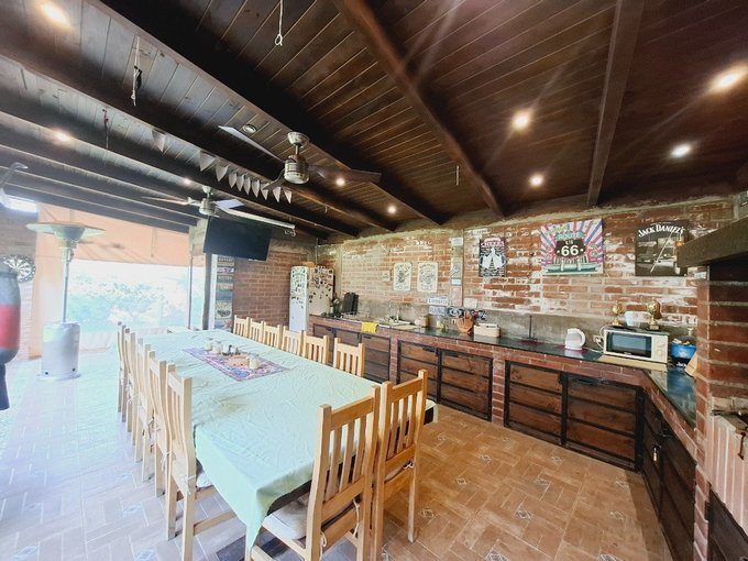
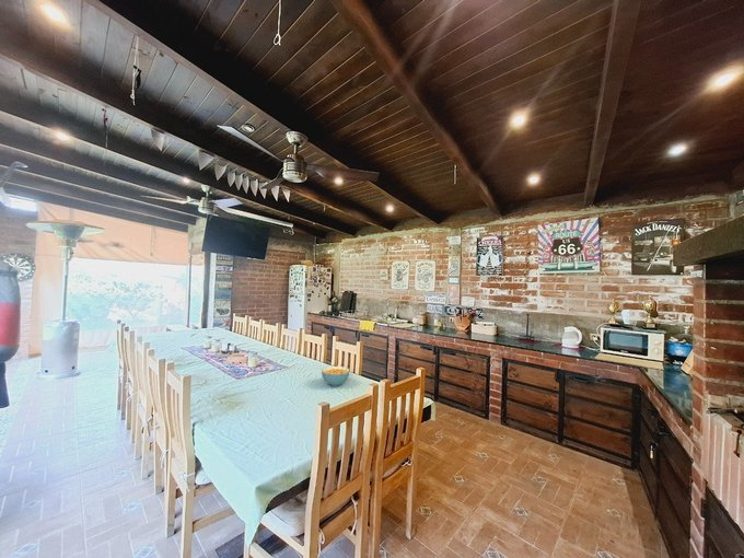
+ cereal bowl [321,365,350,387]
